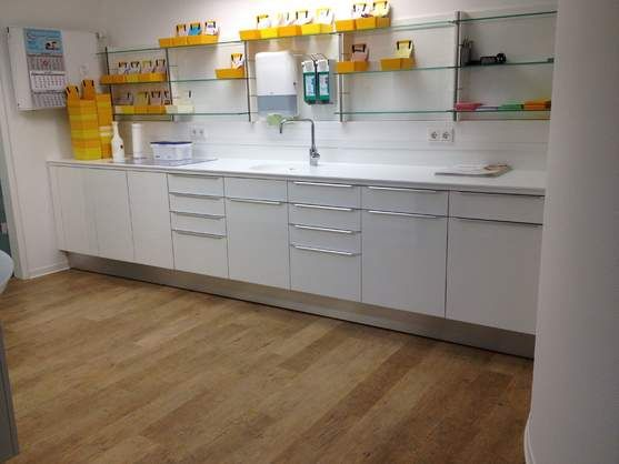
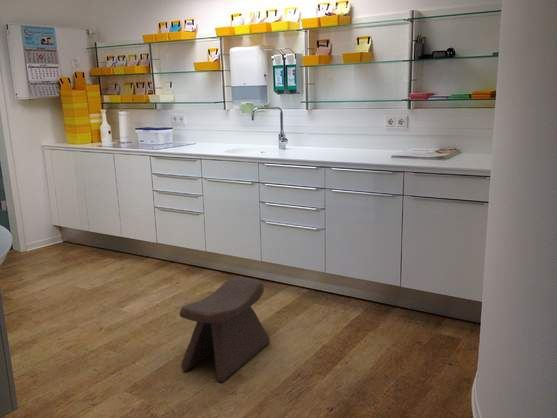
+ stool [178,277,271,383]
